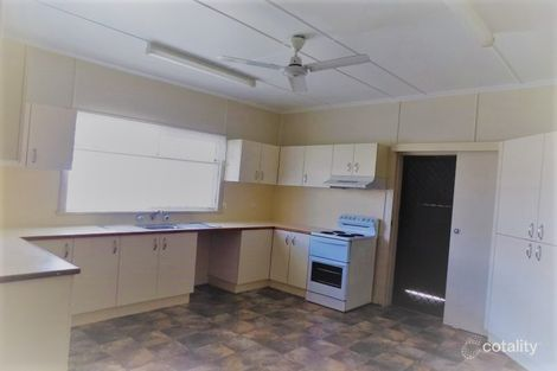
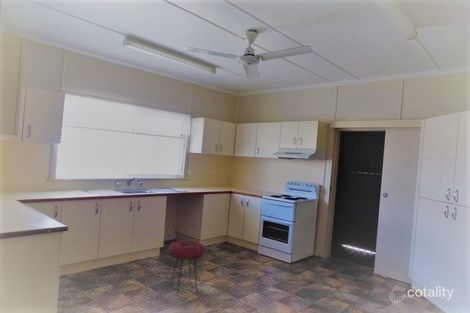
+ stool [167,239,206,296]
